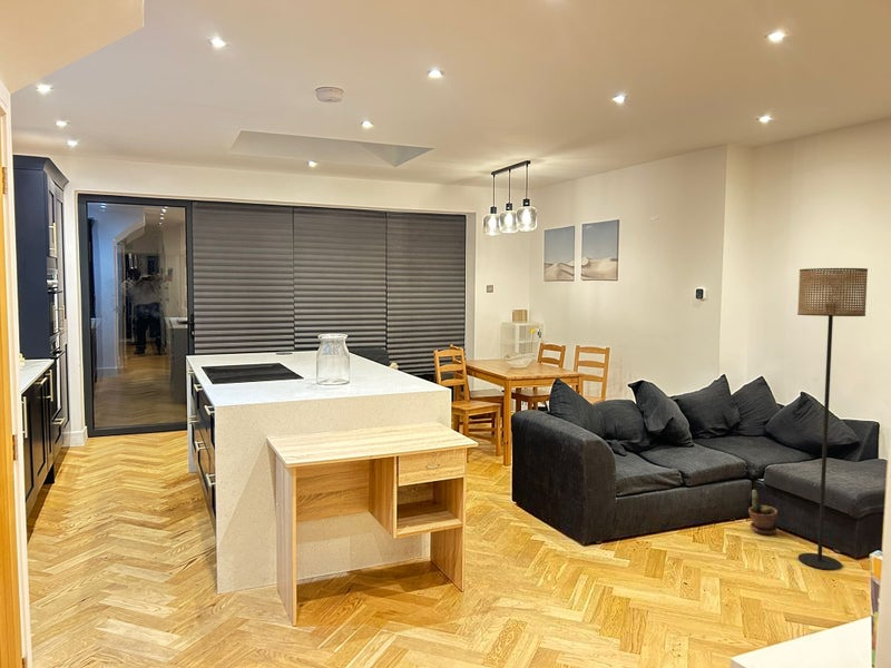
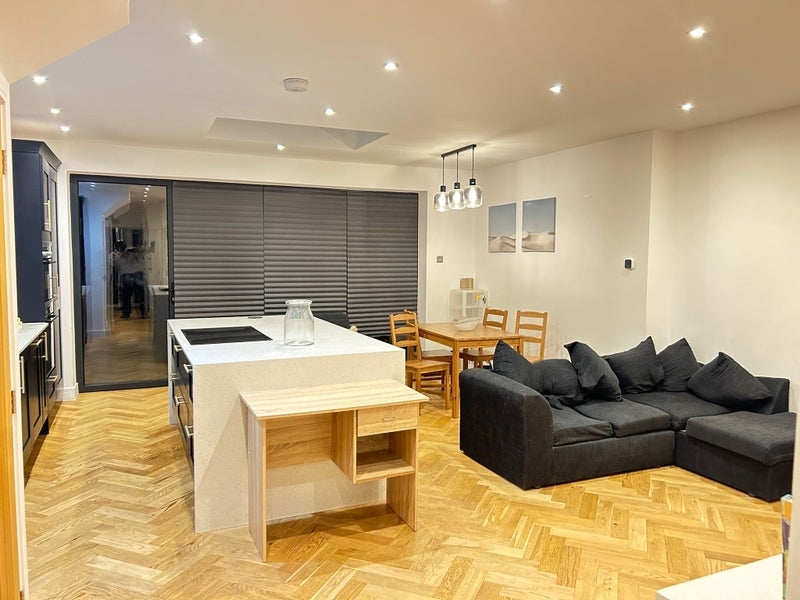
- floor lamp [796,267,869,571]
- potted plant [747,489,779,536]
